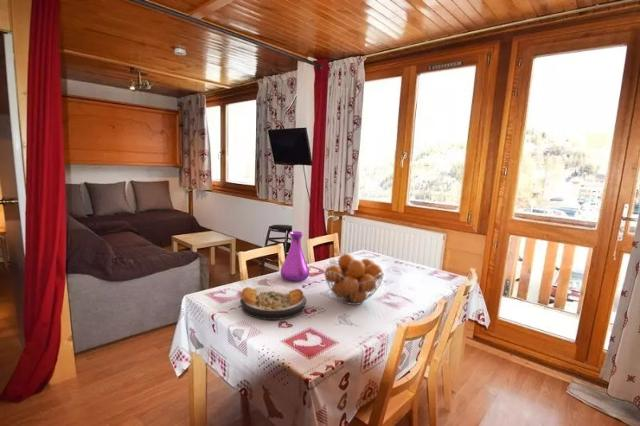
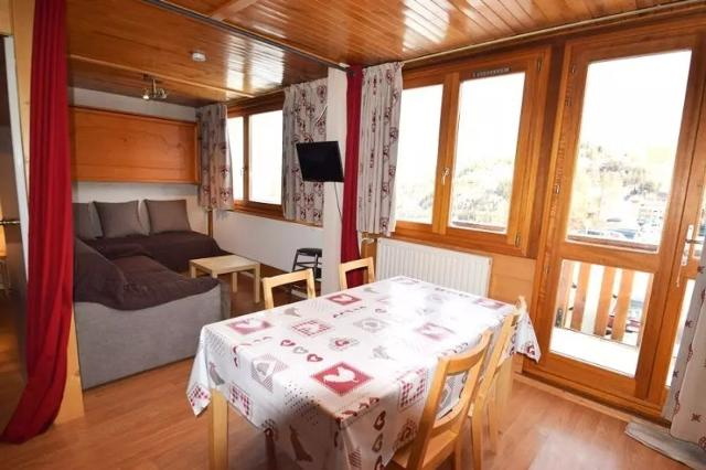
- vase [279,230,310,282]
- fruit basket [323,253,385,306]
- plate [239,285,307,321]
